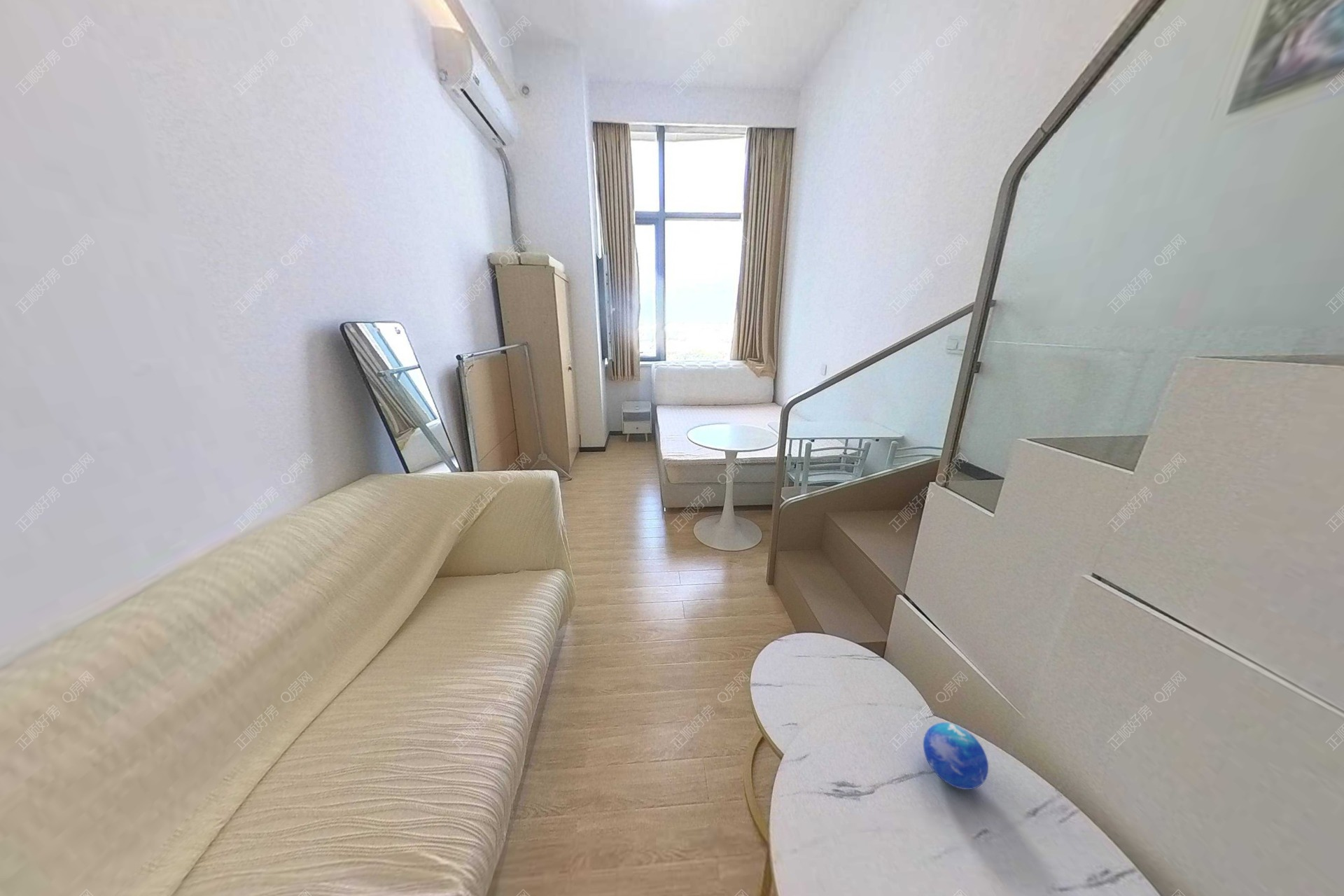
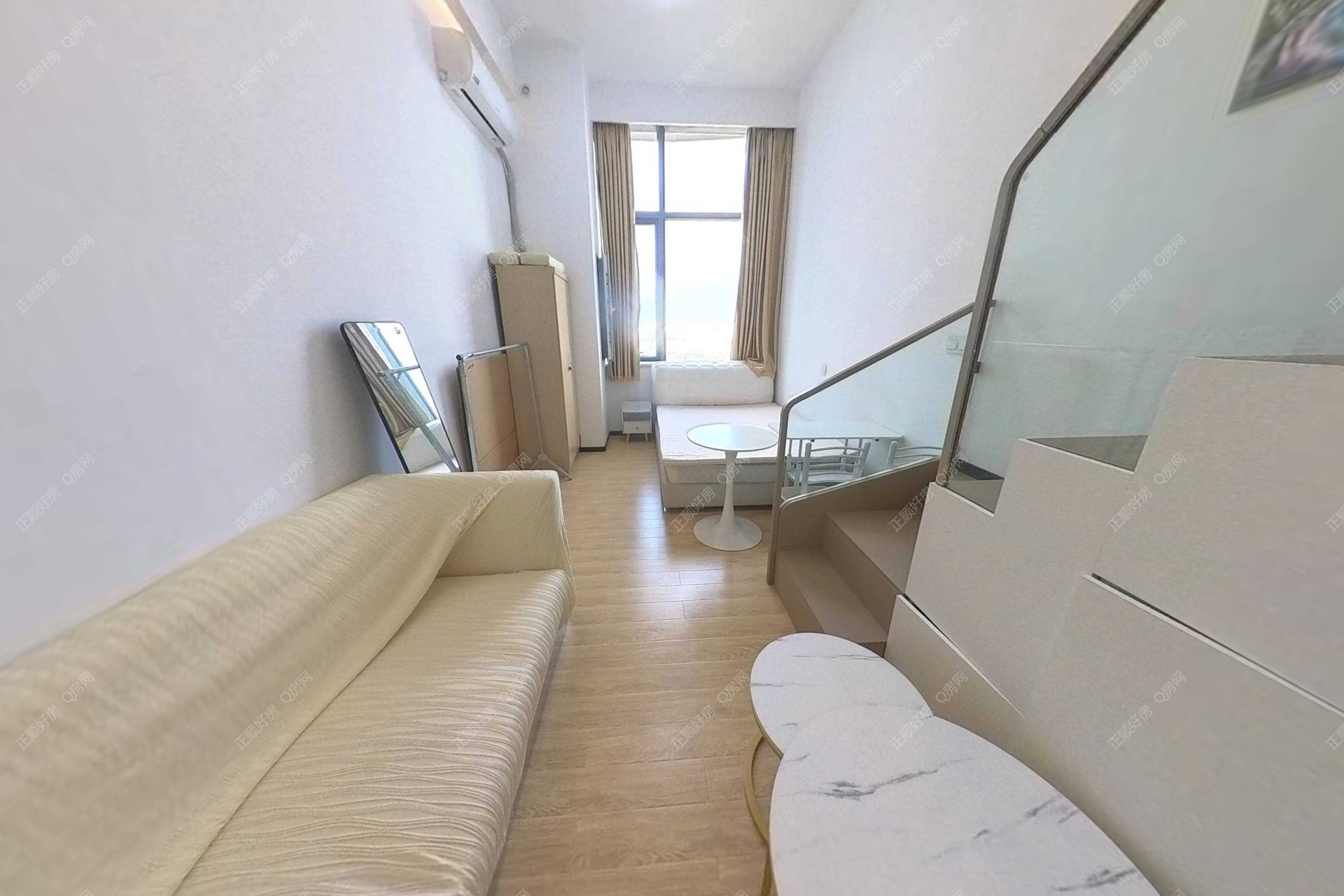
- decorative orb [923,722,989,790]
